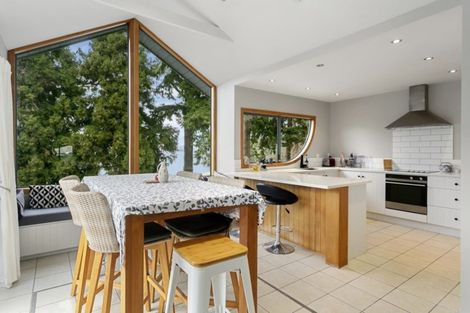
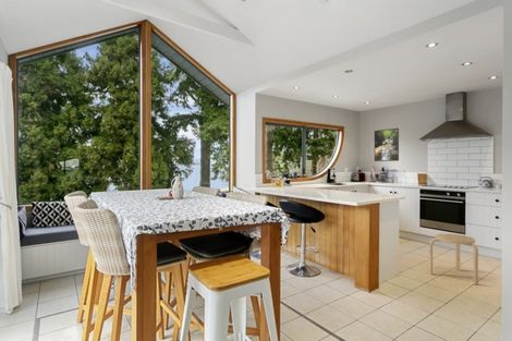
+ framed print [374,126,400,162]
+ stool [428,233,479,285]
